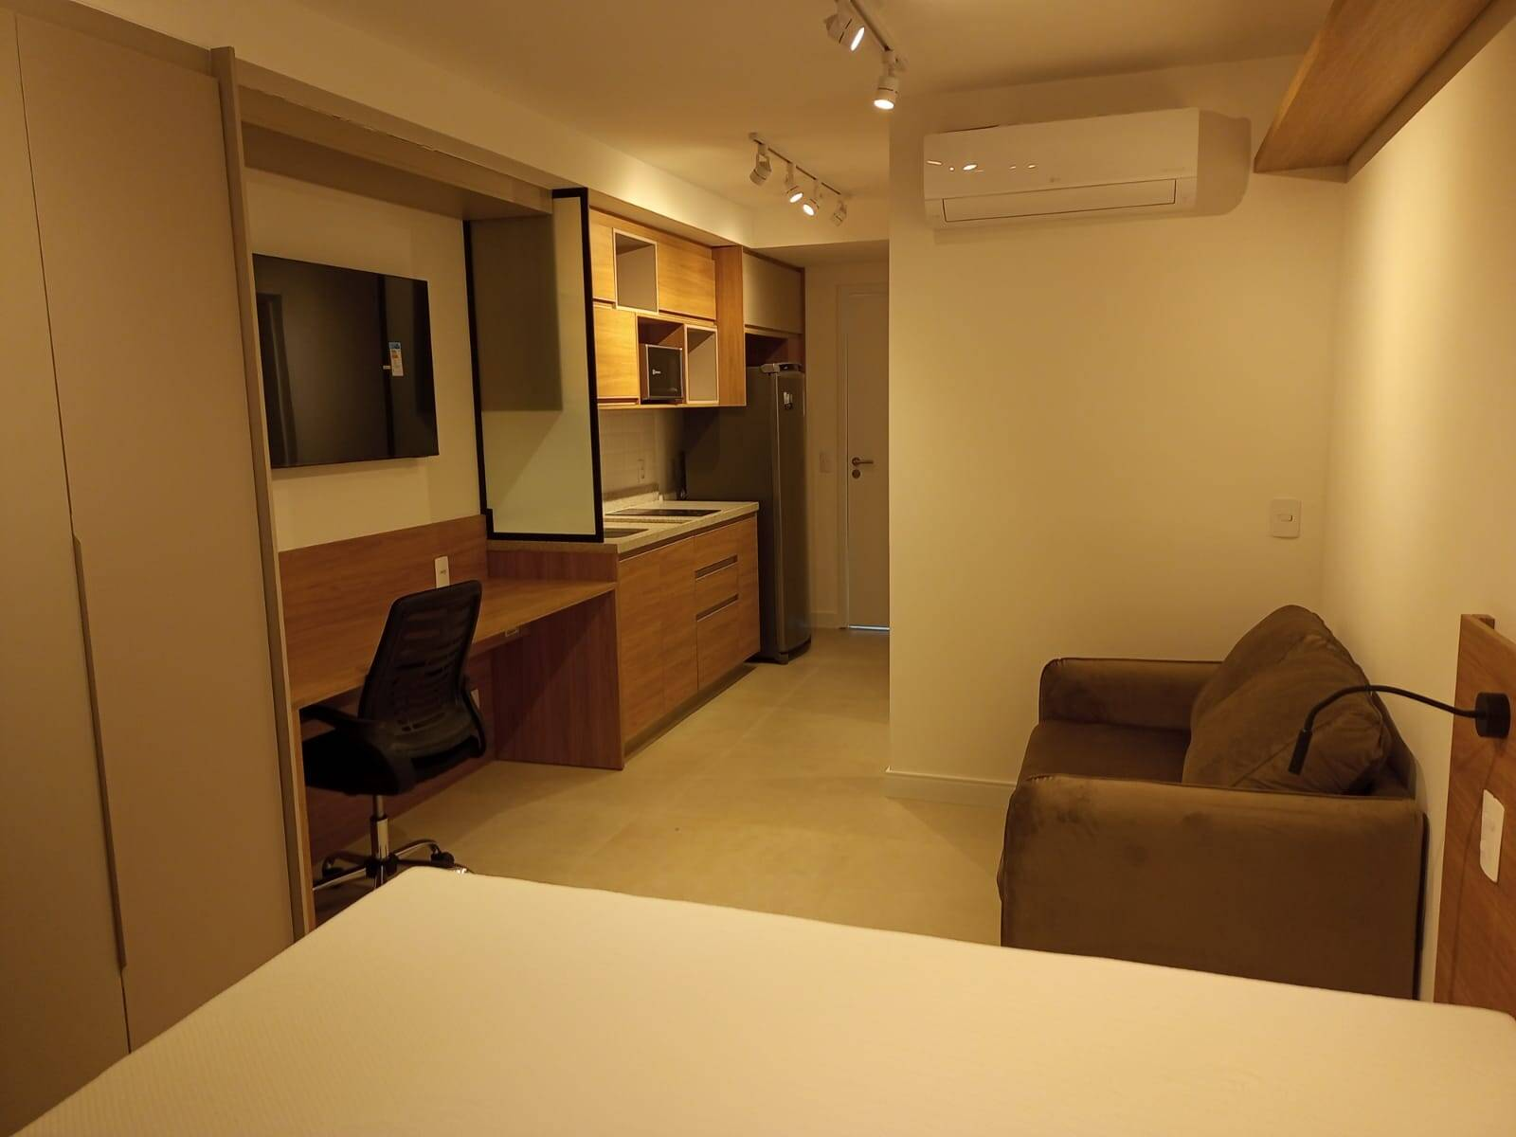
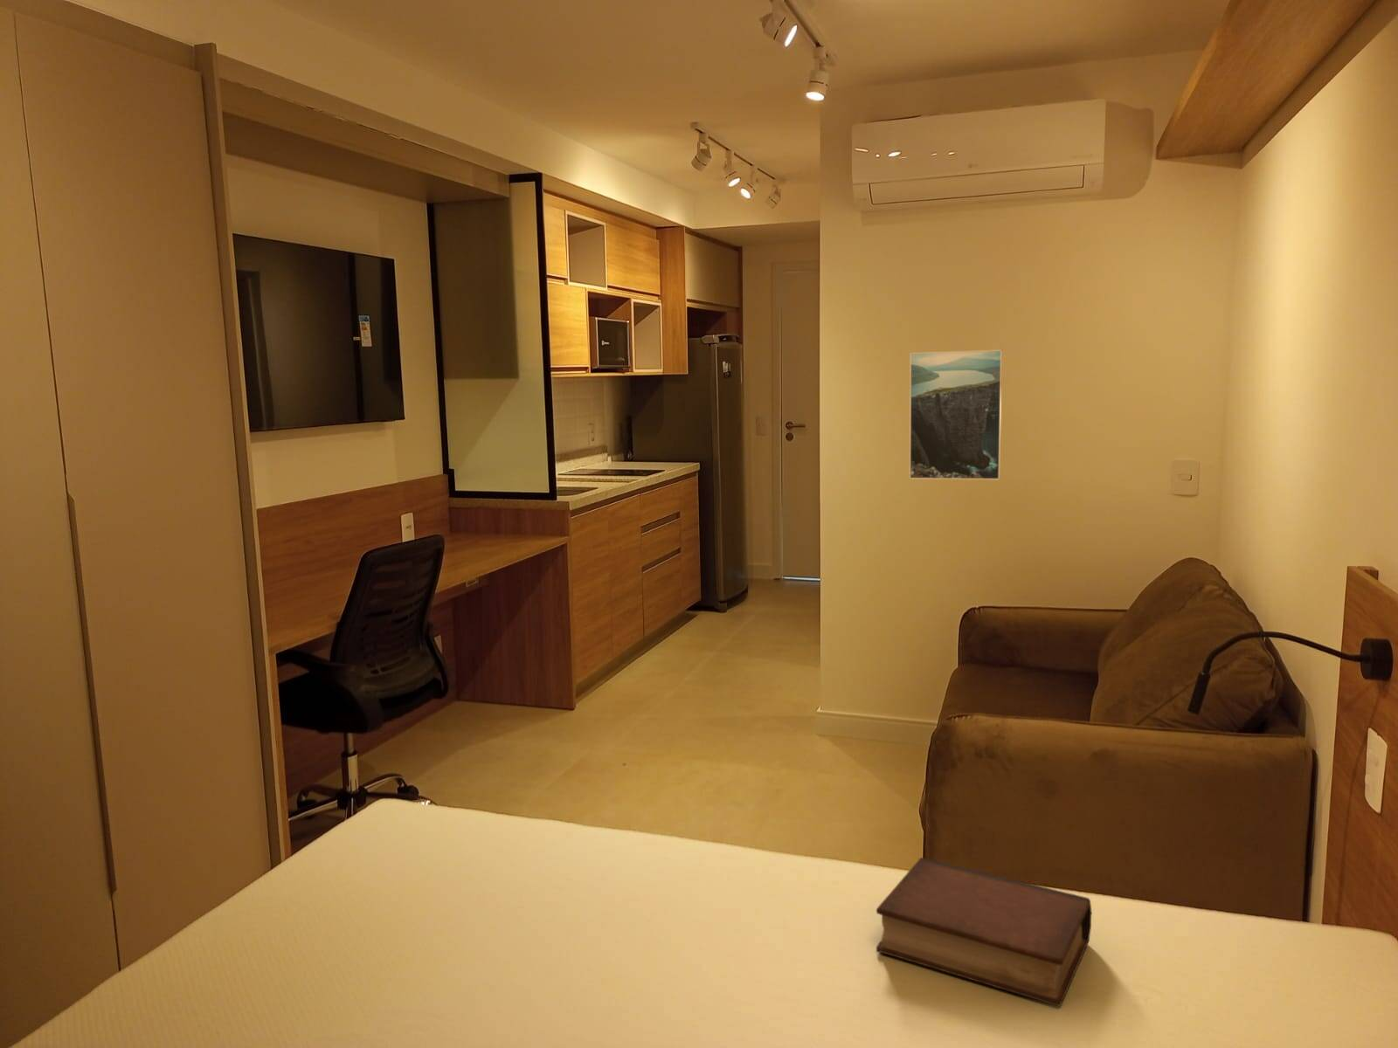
+ book [875,856,1092,1007]
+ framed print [908,349,1003,480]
